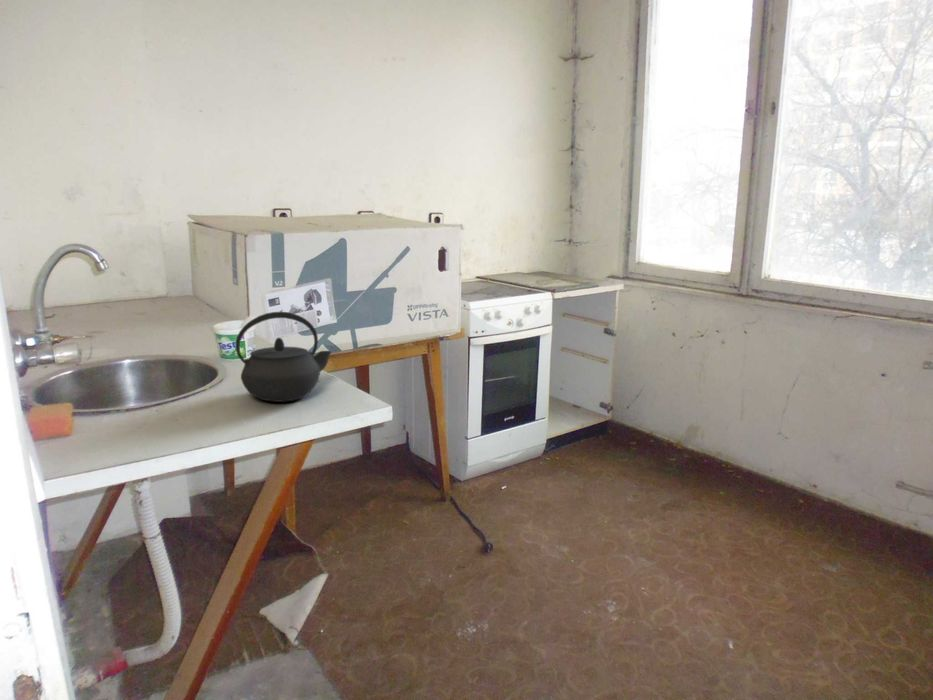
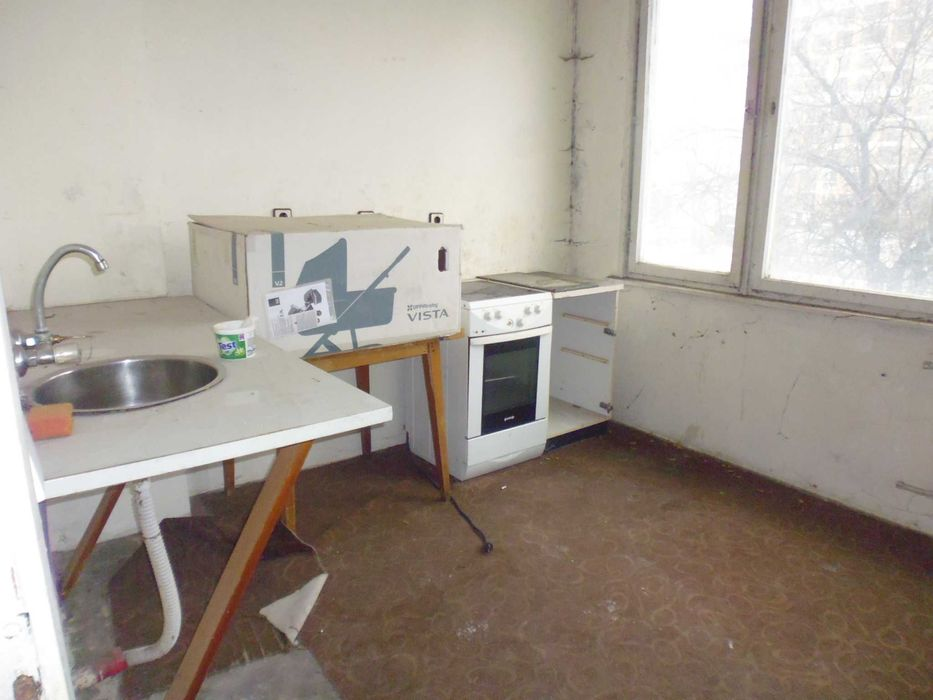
- kettle [235,311,332,403]
